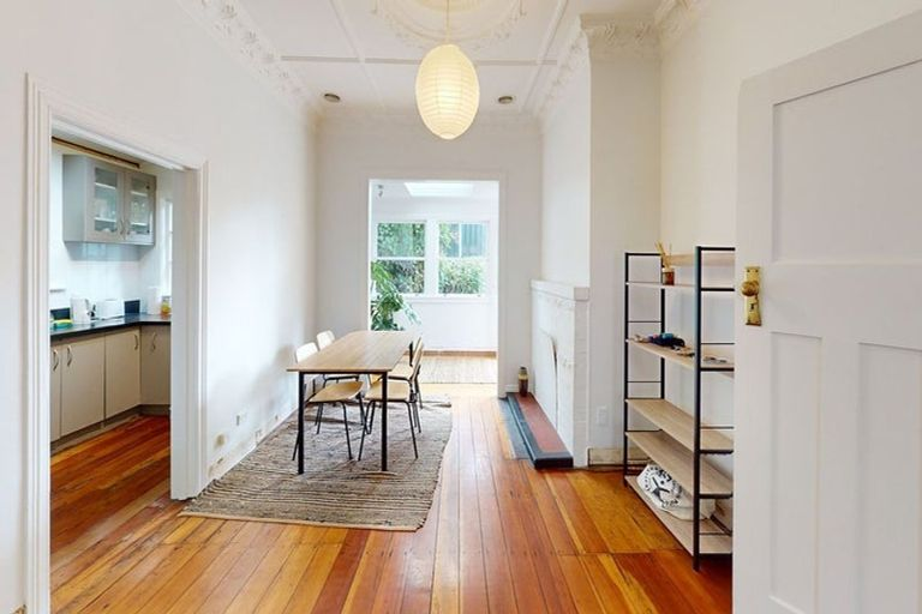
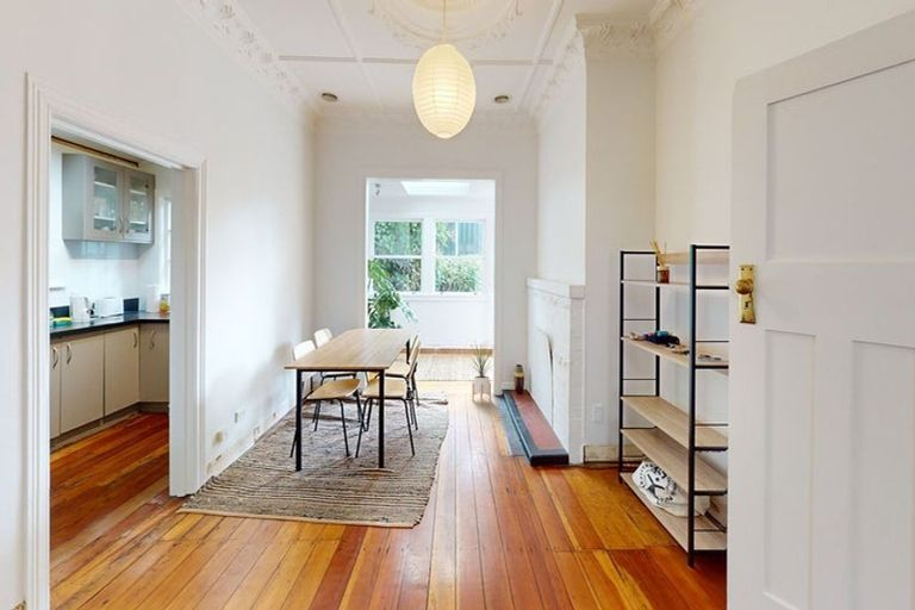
+ house plant [468,338,498,404]
